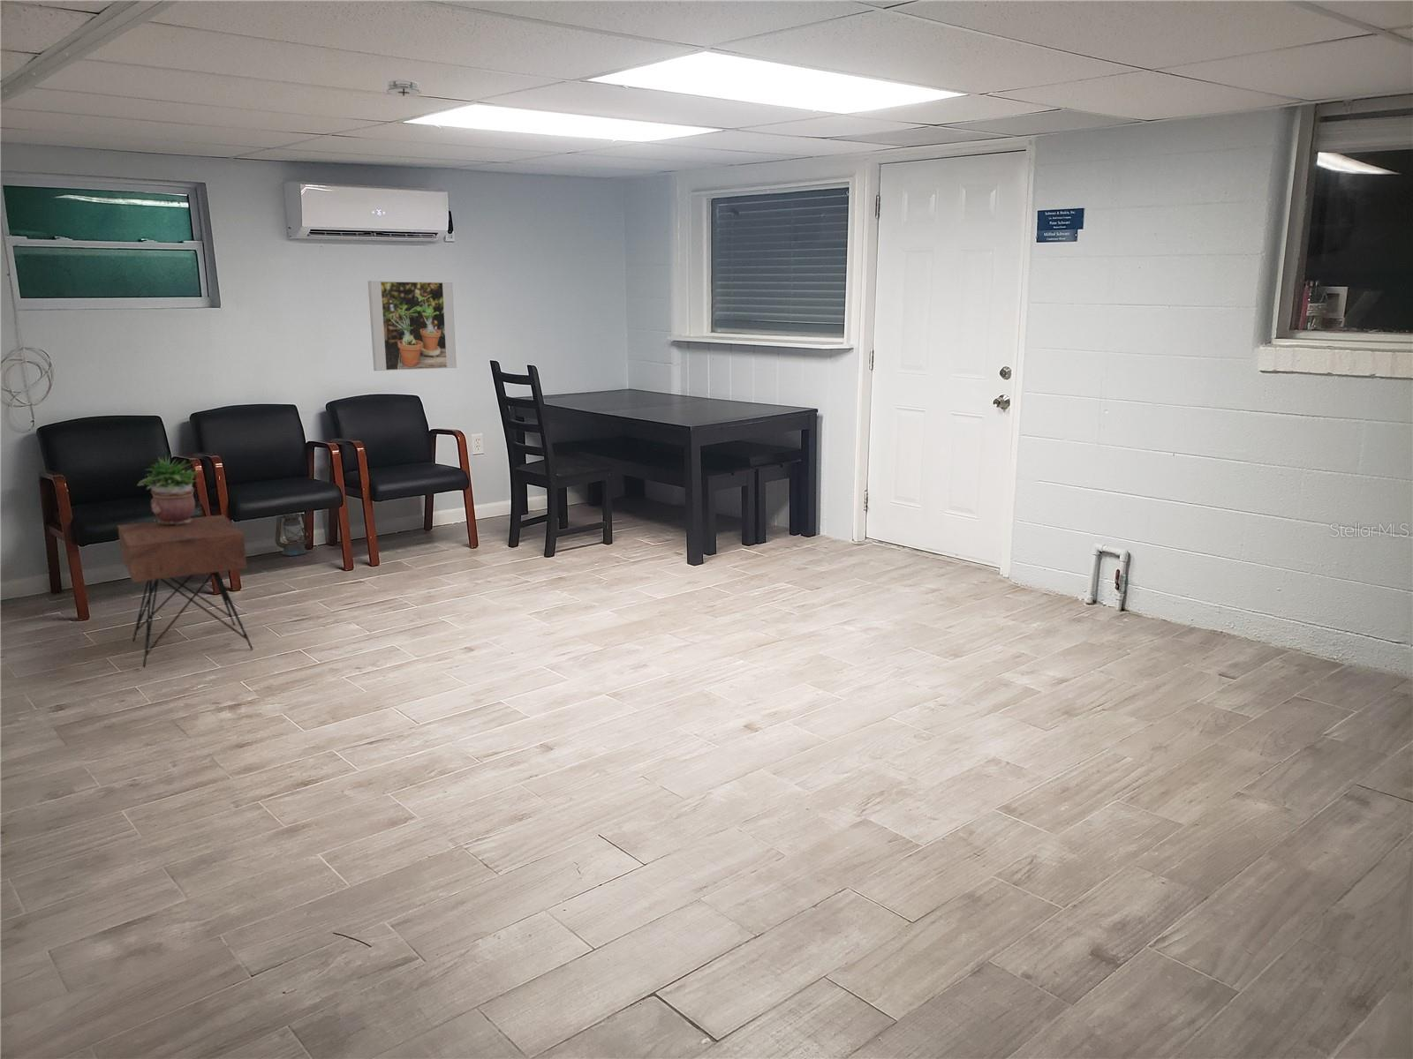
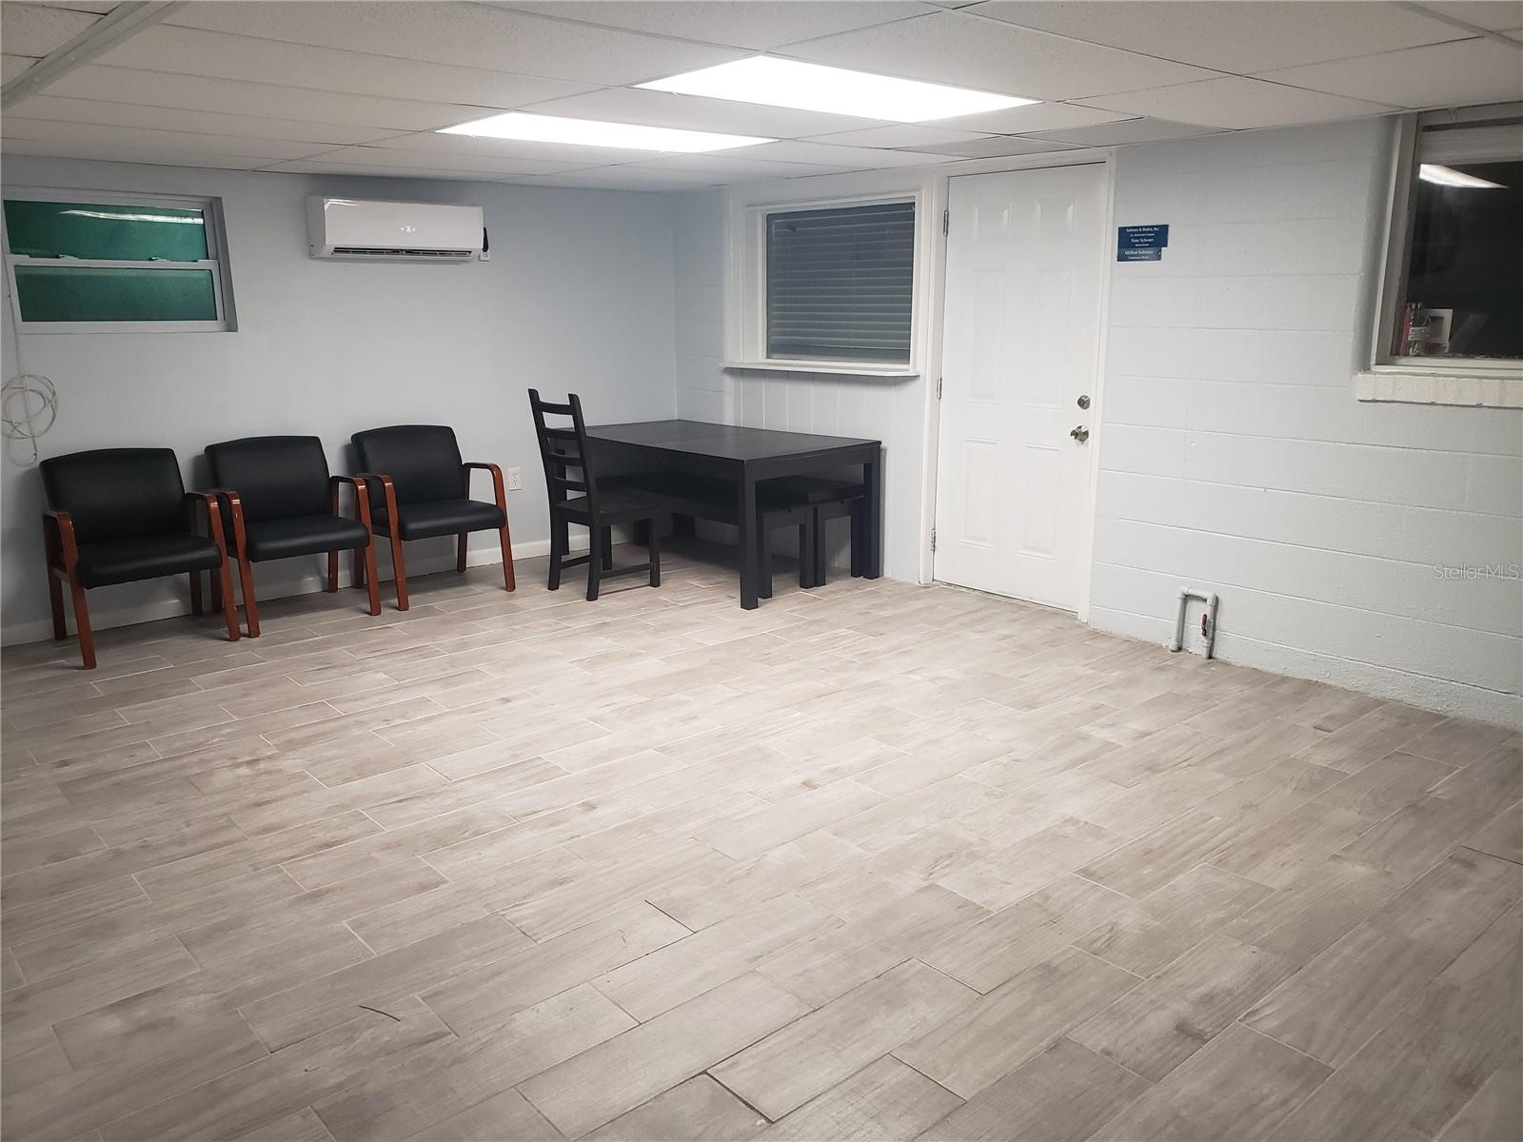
- smoke detector [383,79,423,96]
- lantern [274,514,312,556]
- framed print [367,279,457,372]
- potted plant [136,454,200,525]
- nightstand [117,514,254,669]
